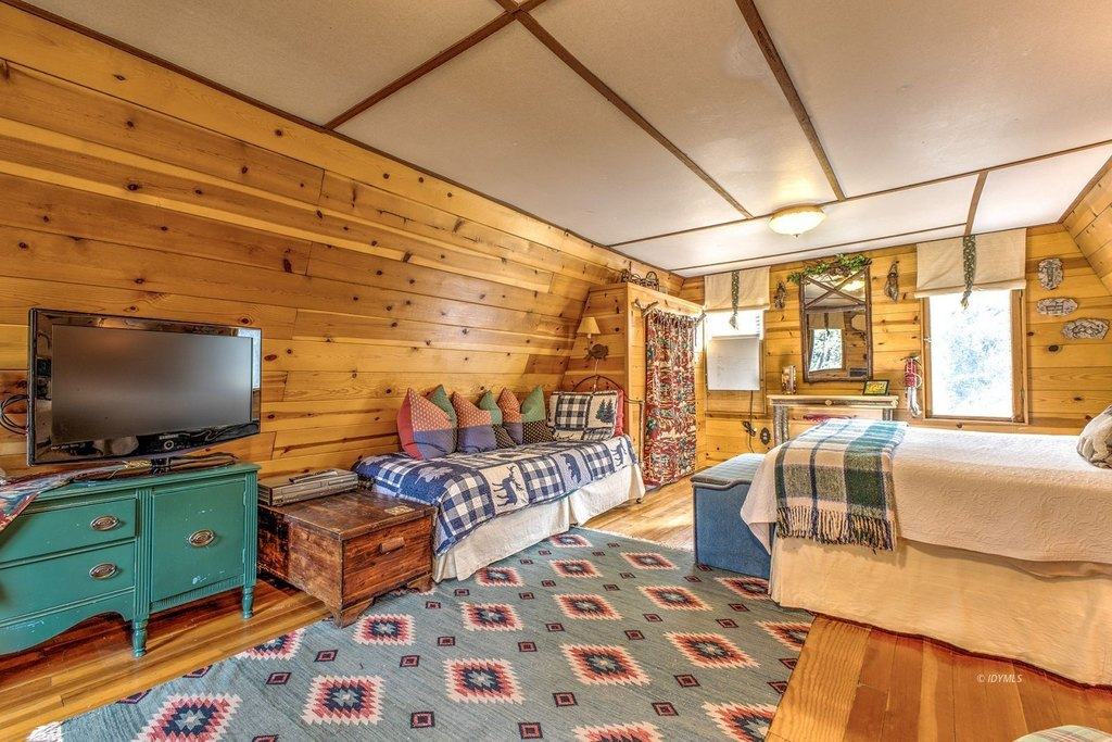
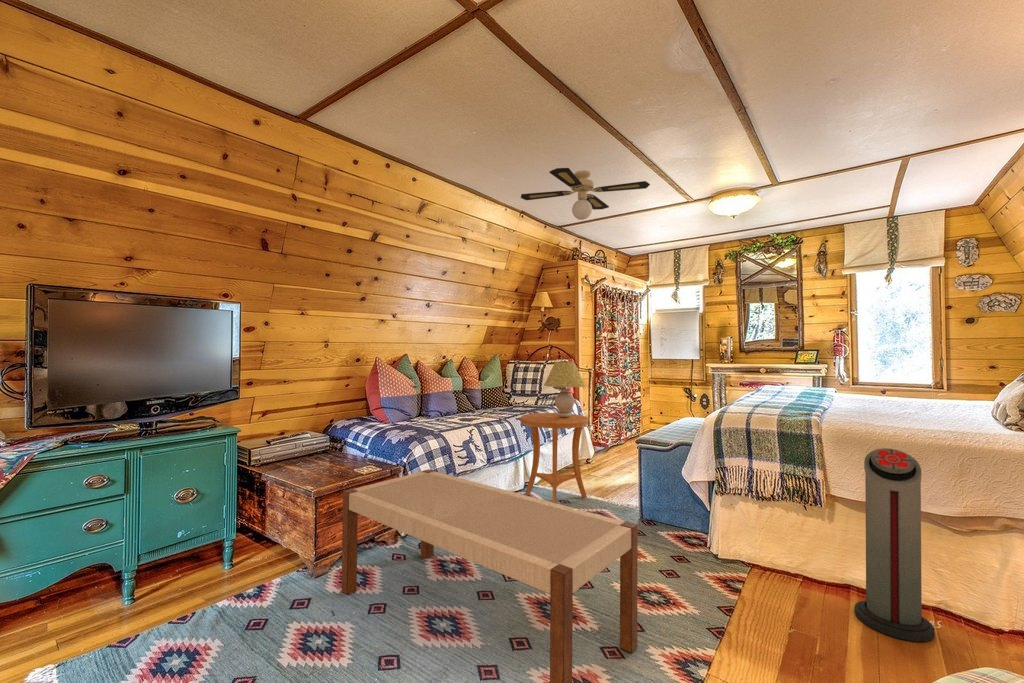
+ ceiling fan [520,167,651,221]
+ air purifier [853,447,936,643]
+ table lamp [543,361,586,417]
+ side table [519,412,589,504]
+ bench [340,468,639,683]
